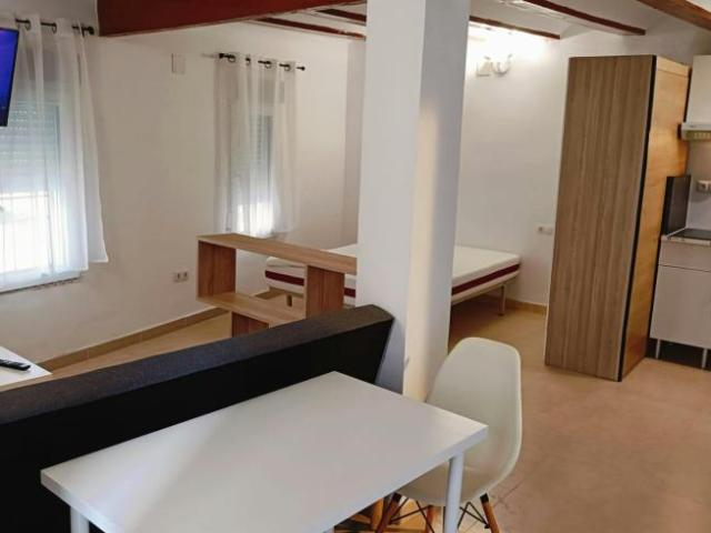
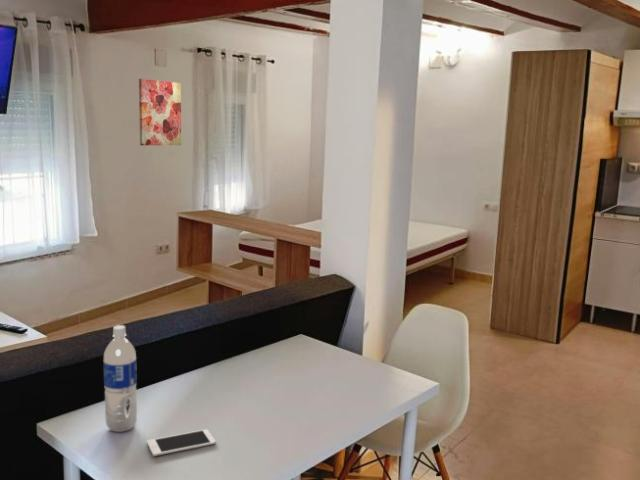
+ cell phone [146,428,217,457]
+ wall art [138,78,182,146]
+ water bottle [103,324,138,433]
